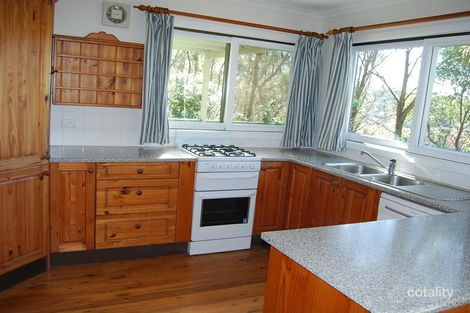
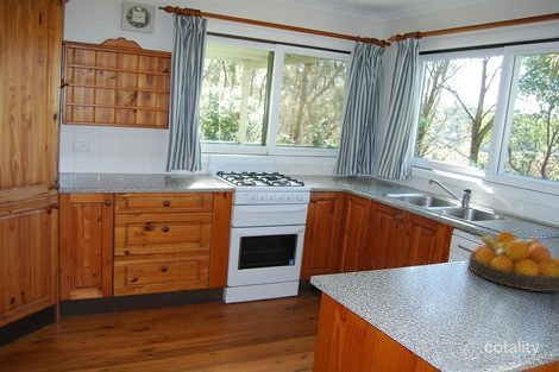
+ fruit bowl [466,231,559,292]
